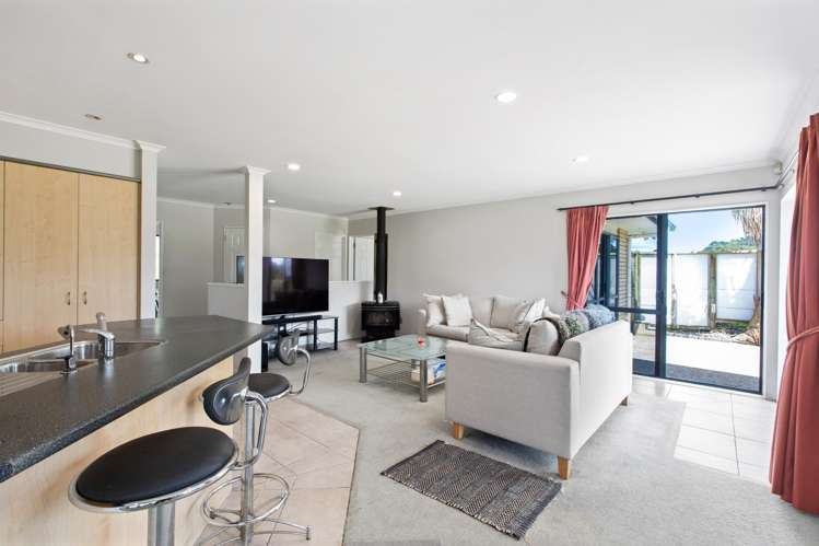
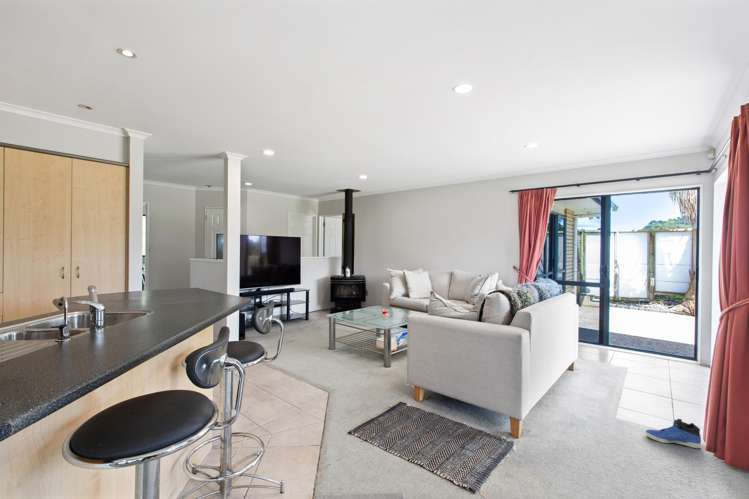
+ sneaker [644,418,702,449]
